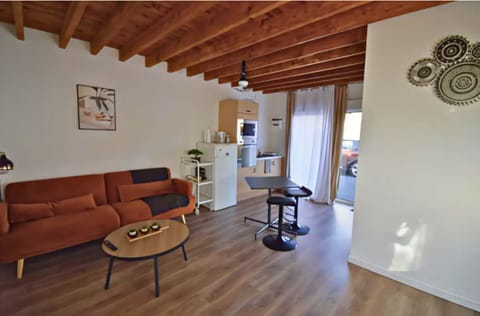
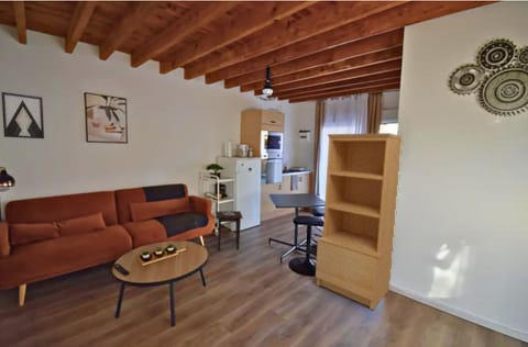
+ bookcase [315,132,403,311]
+ side table [216,210,244,251]
+ wall art [0,91,45,139]
